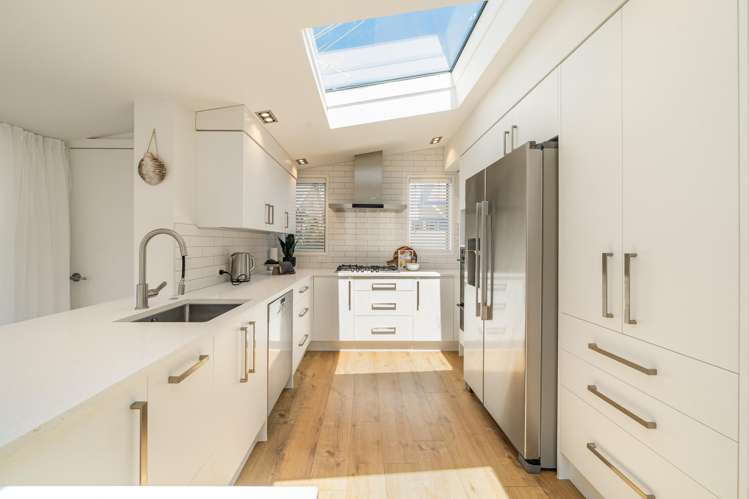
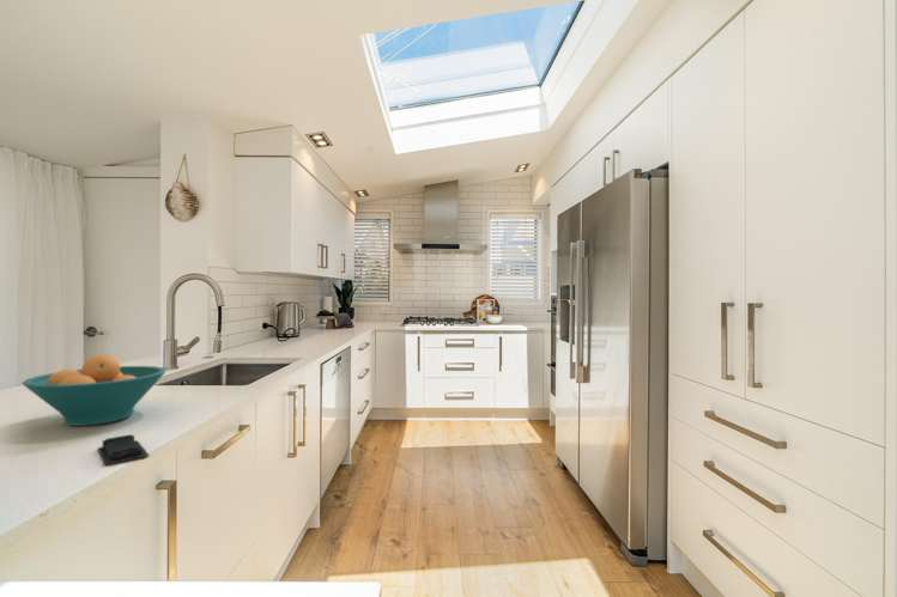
+ fruit bowl [20,353,168,427]
+ soap bar [97,433,150,467]
